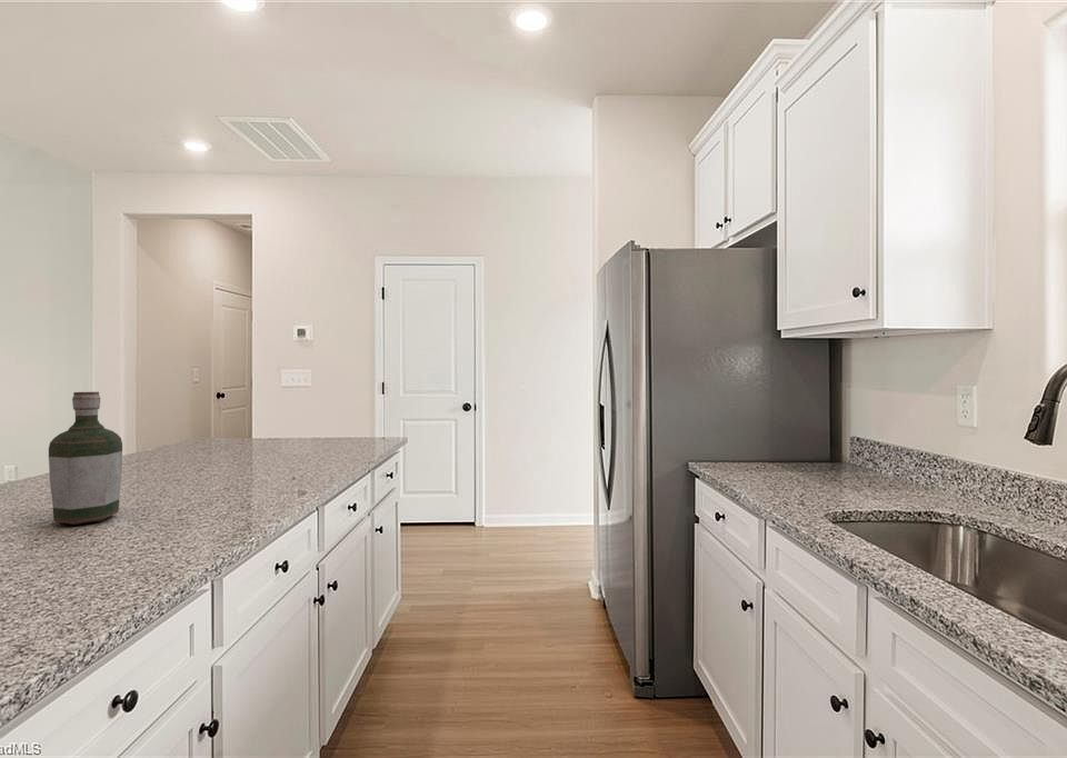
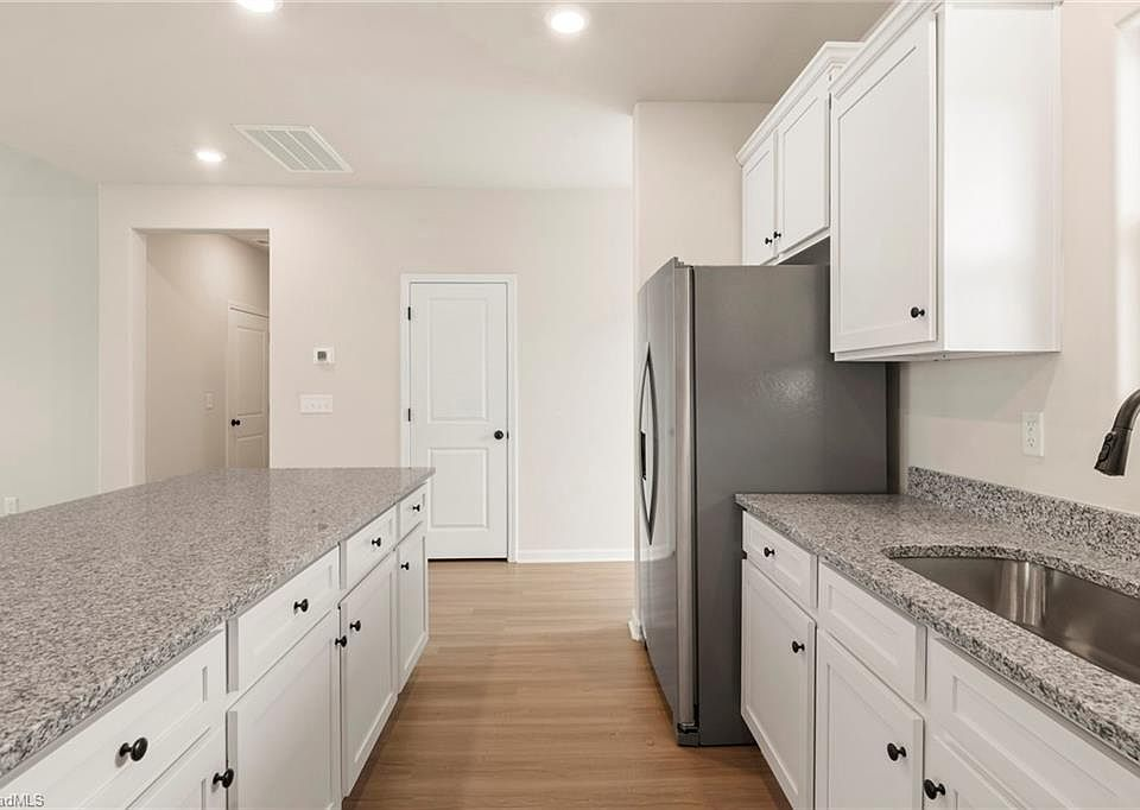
- bottle [48,391,123,526]
